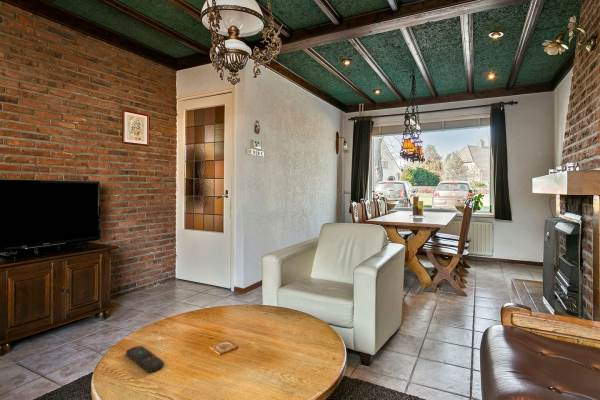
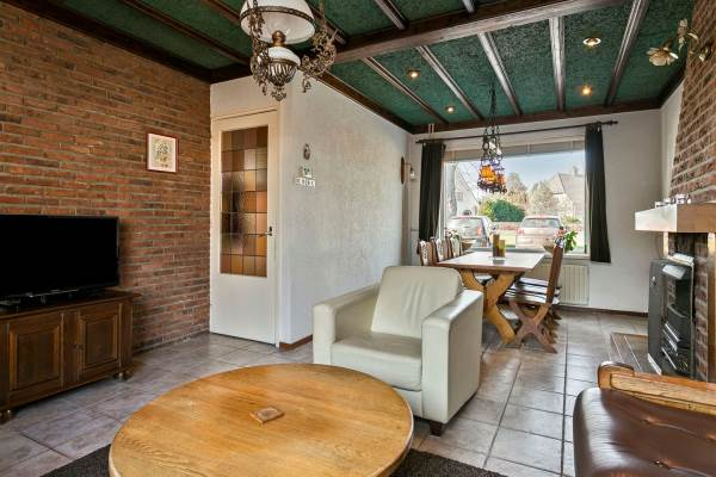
- remote control [125,345,165,373]
